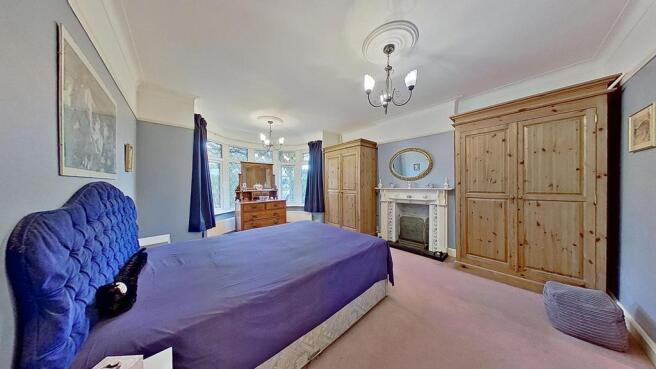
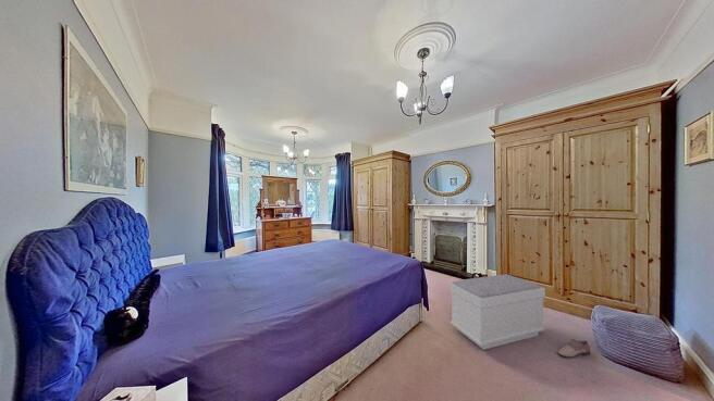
+ bench [450,274,546,351]
+ shoe [557,338,591,359]
